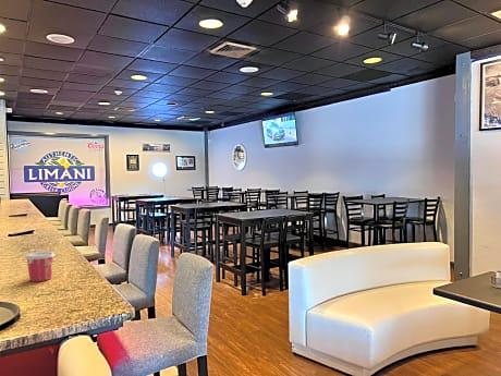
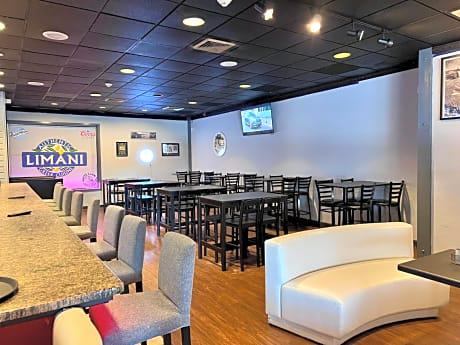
- cup [24,251,56,282]
